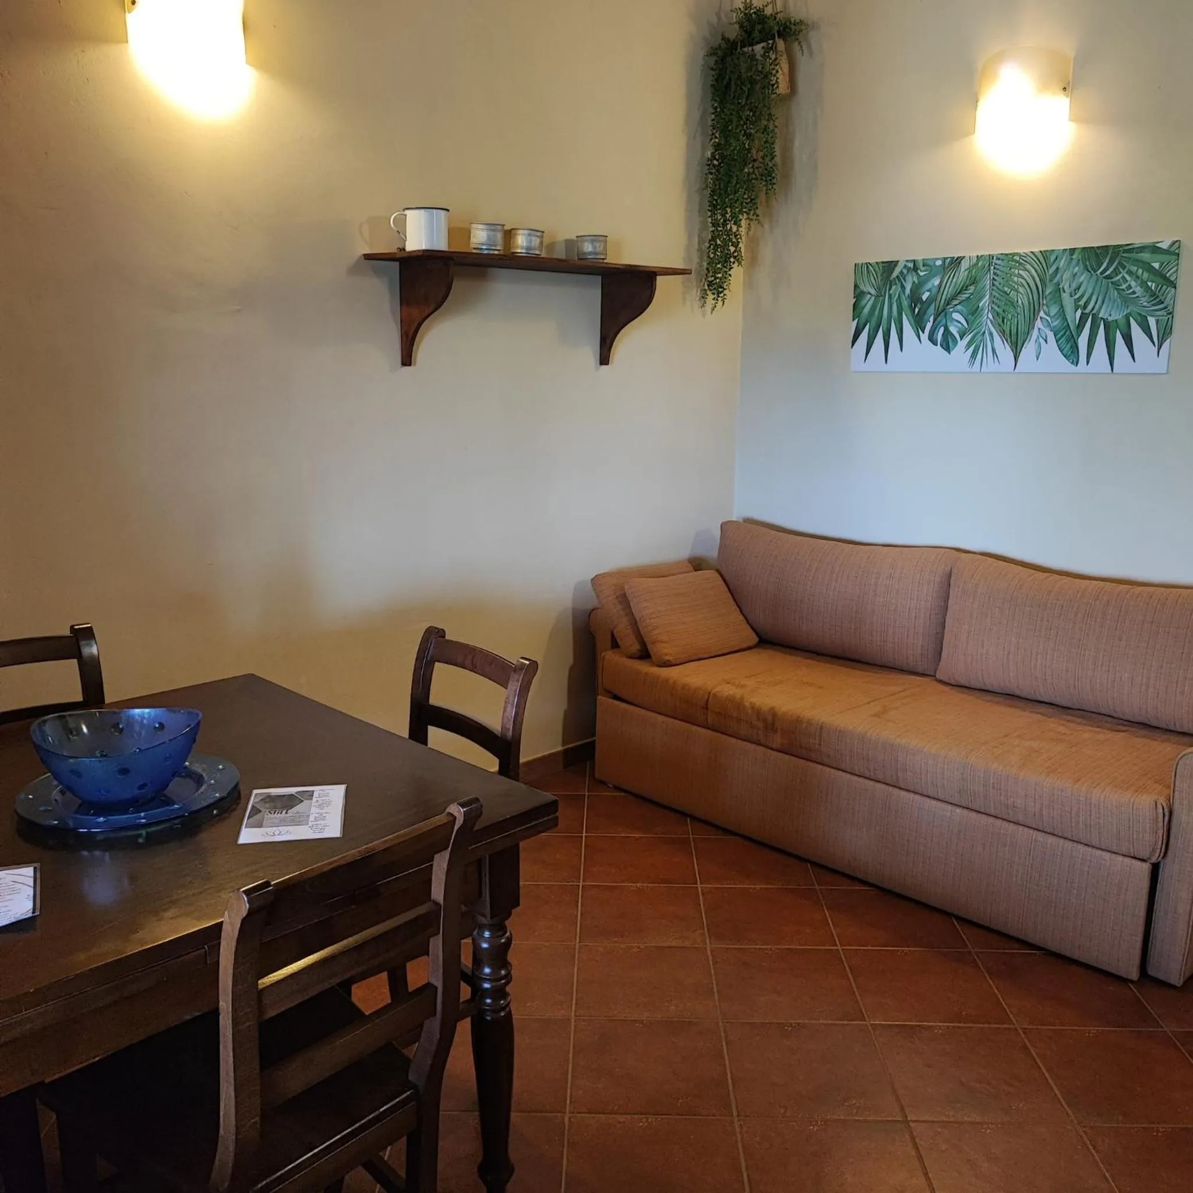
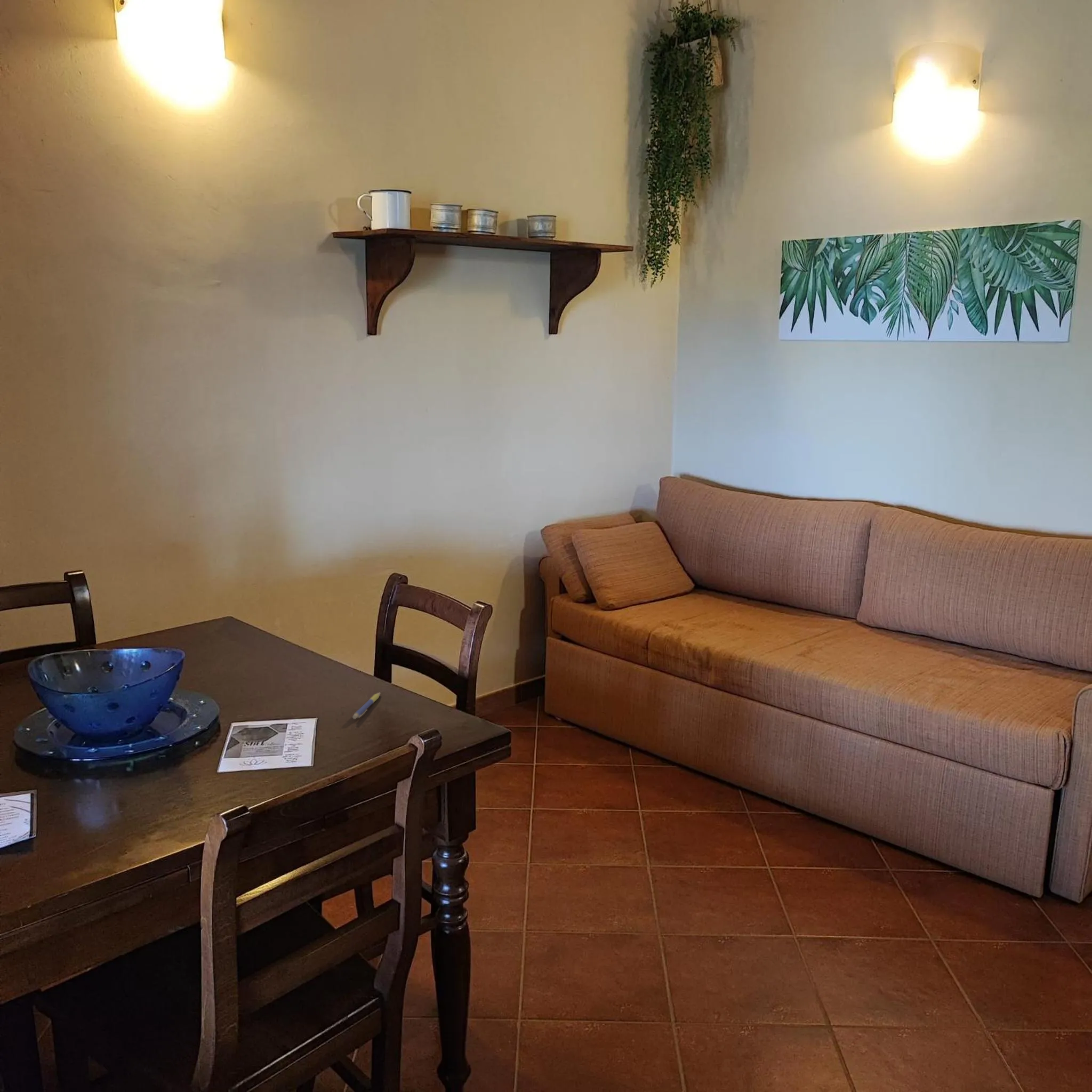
+ pen [352,692,381,719]
